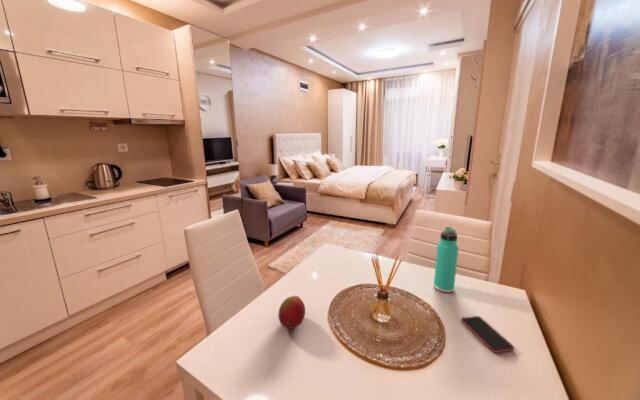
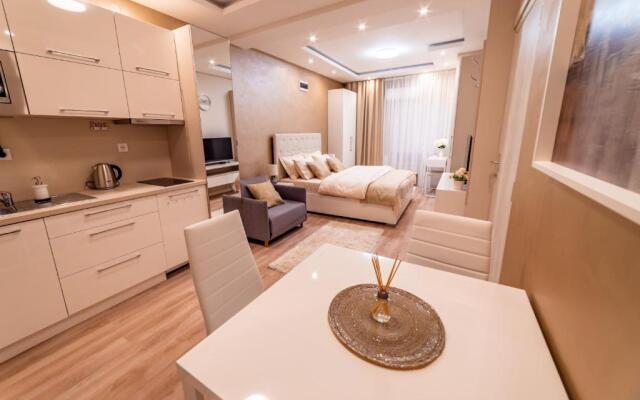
- fruit [277,295,306,330]
- smartphone [460,315,516,354]
- thermos bottle [433,226,459,293]
